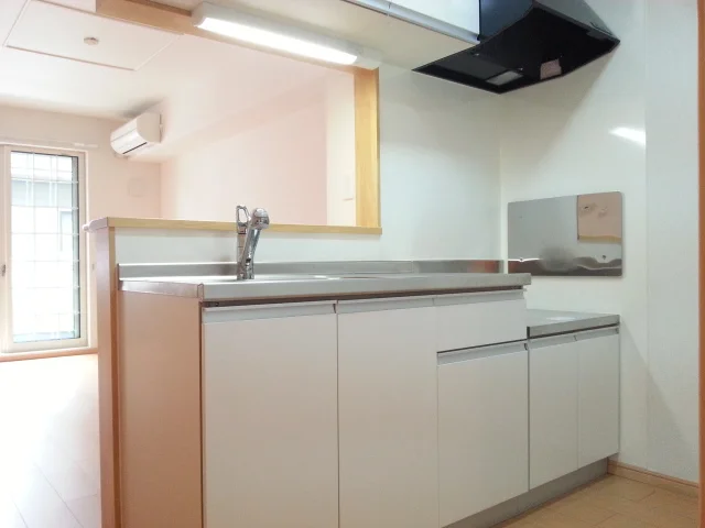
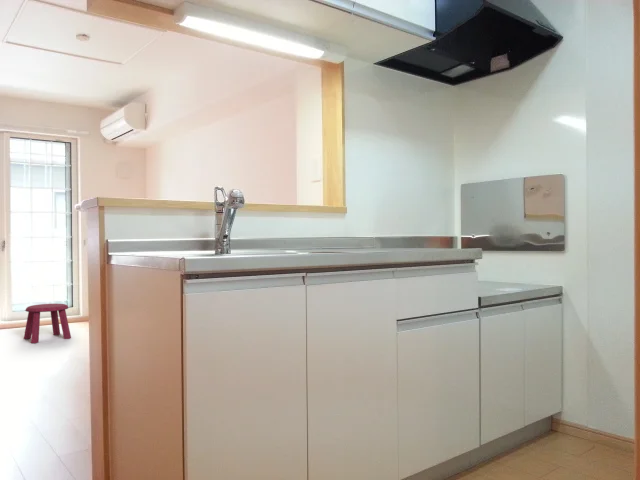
+ stool [23,303,72,344]
